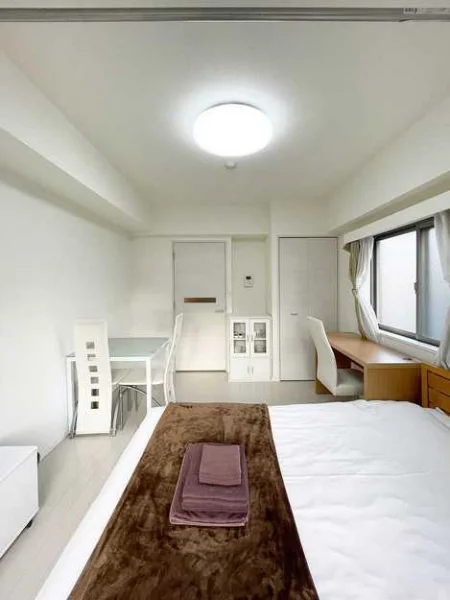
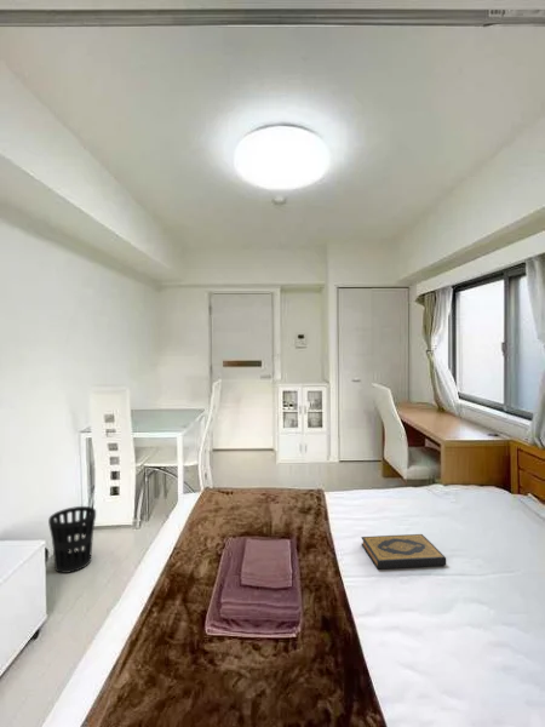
+ wastebasket [47,505,97,574]
+ hardback book [360,533,447,569]
